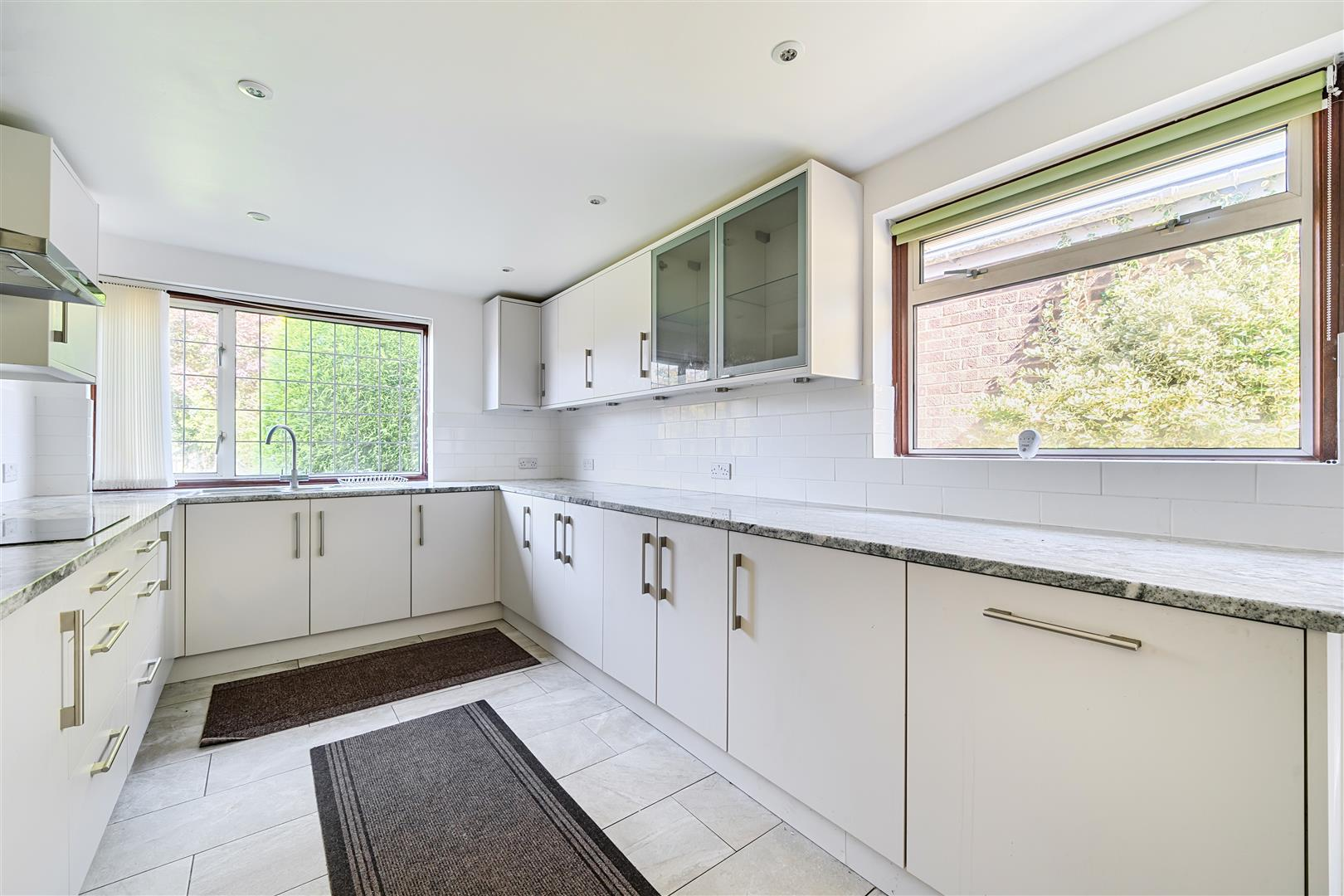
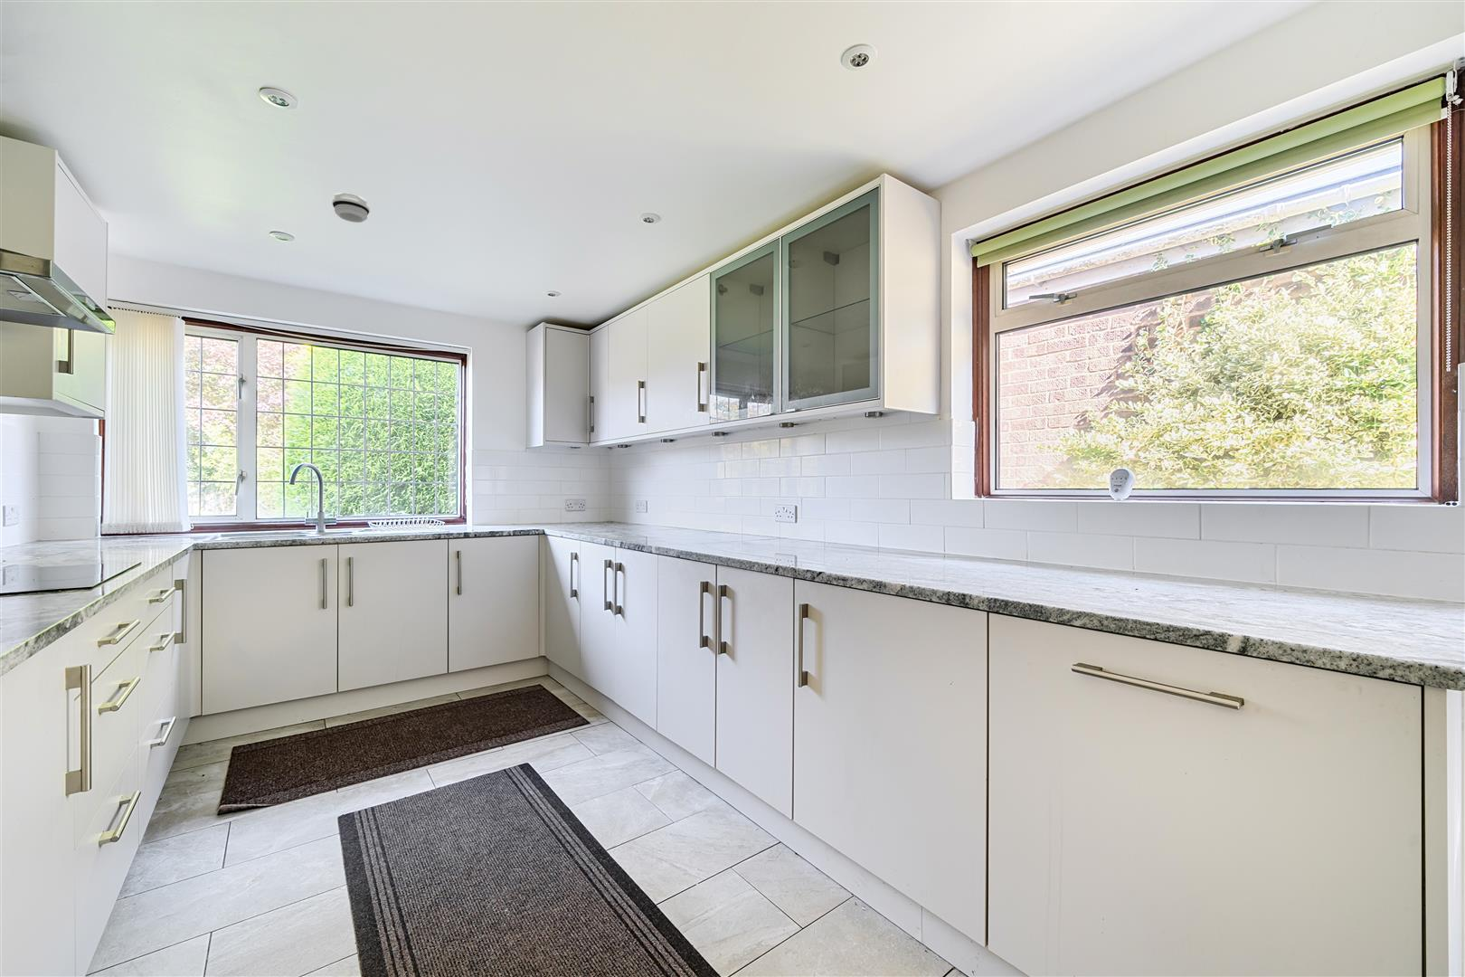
+ smoke detector [331,192,371,224]
